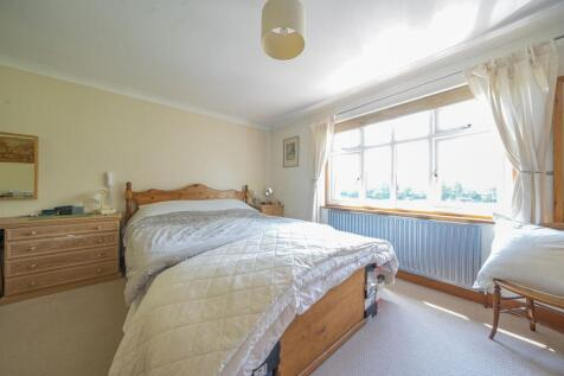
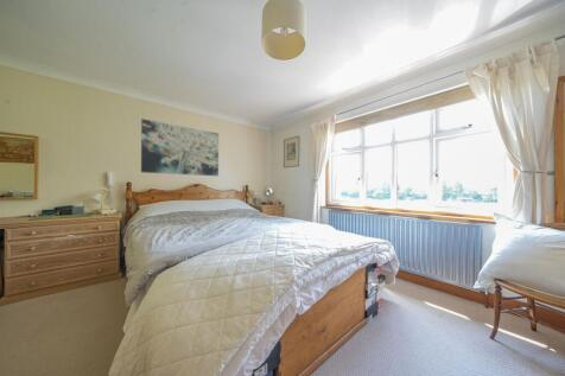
+ wall art [140,117,220,177]
